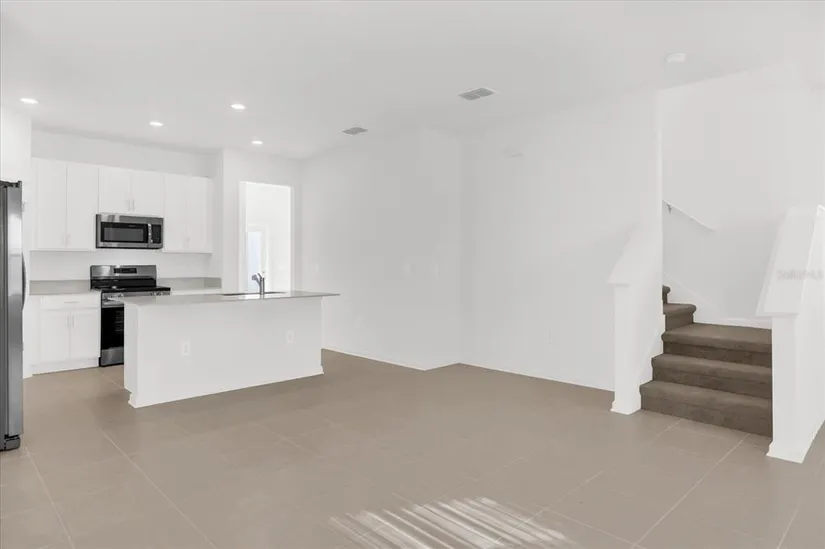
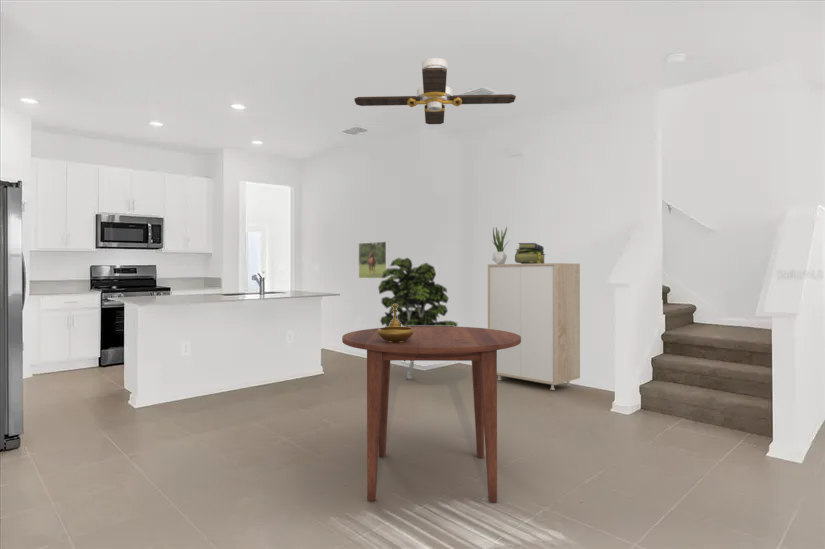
+ decorative bowl [378,304,414,342]
+ potted plant [491,225,509,264]
+ stack of books [514,242,547,264]
+ dining table [341,326,521,503]
+ ceiling fan [353,57,517,125]
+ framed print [358,240,389,279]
+ indoor plant [377,257,458,380]
+ storage cabinet [487,262,581,391]
